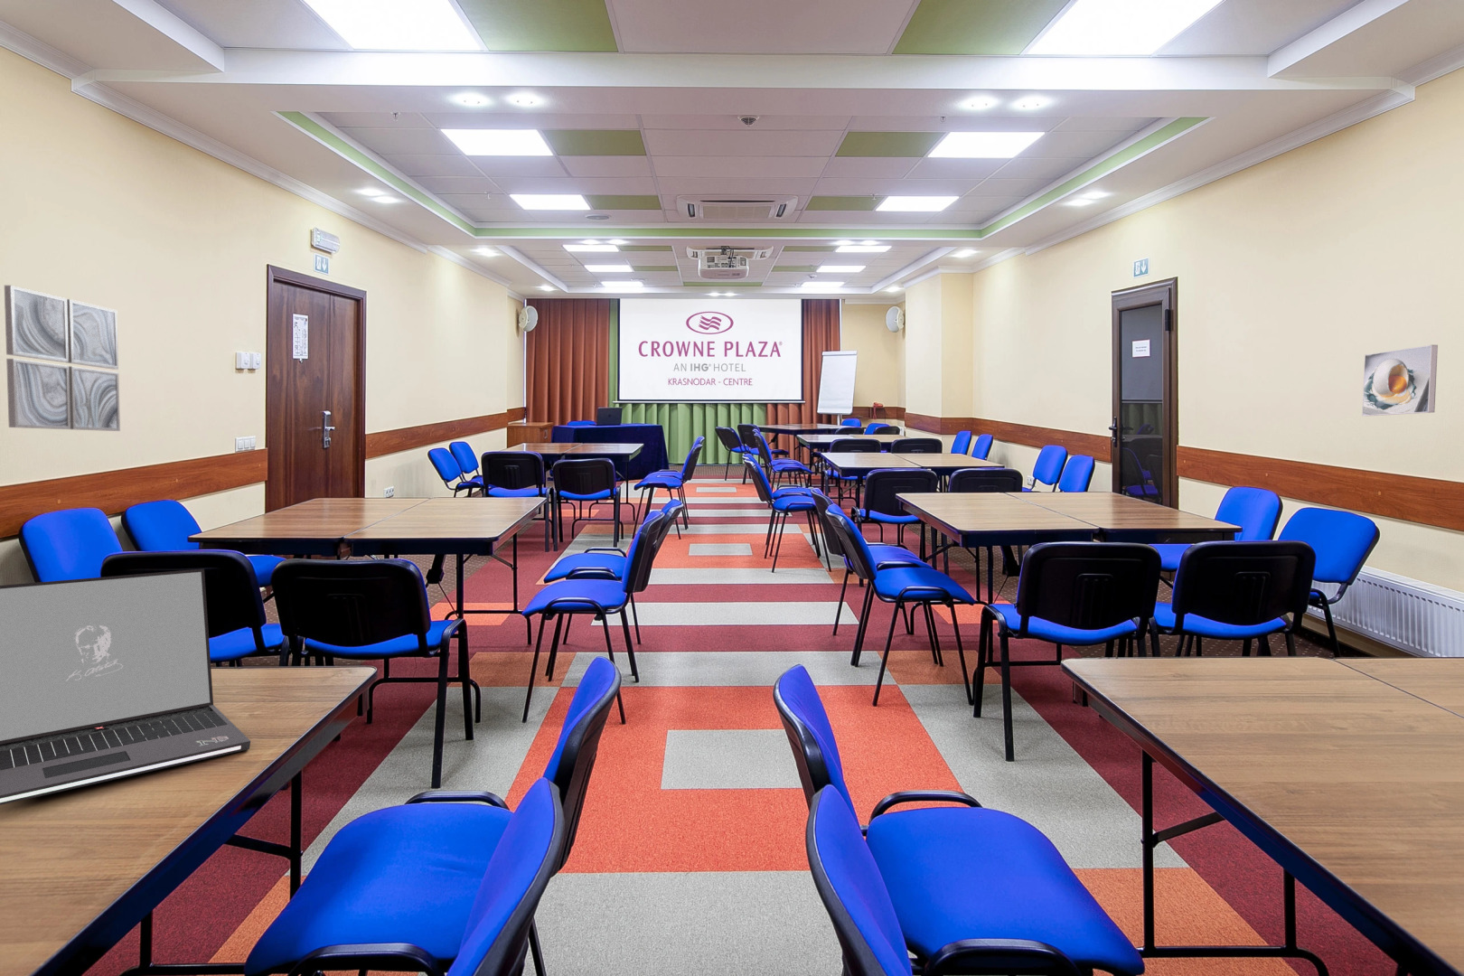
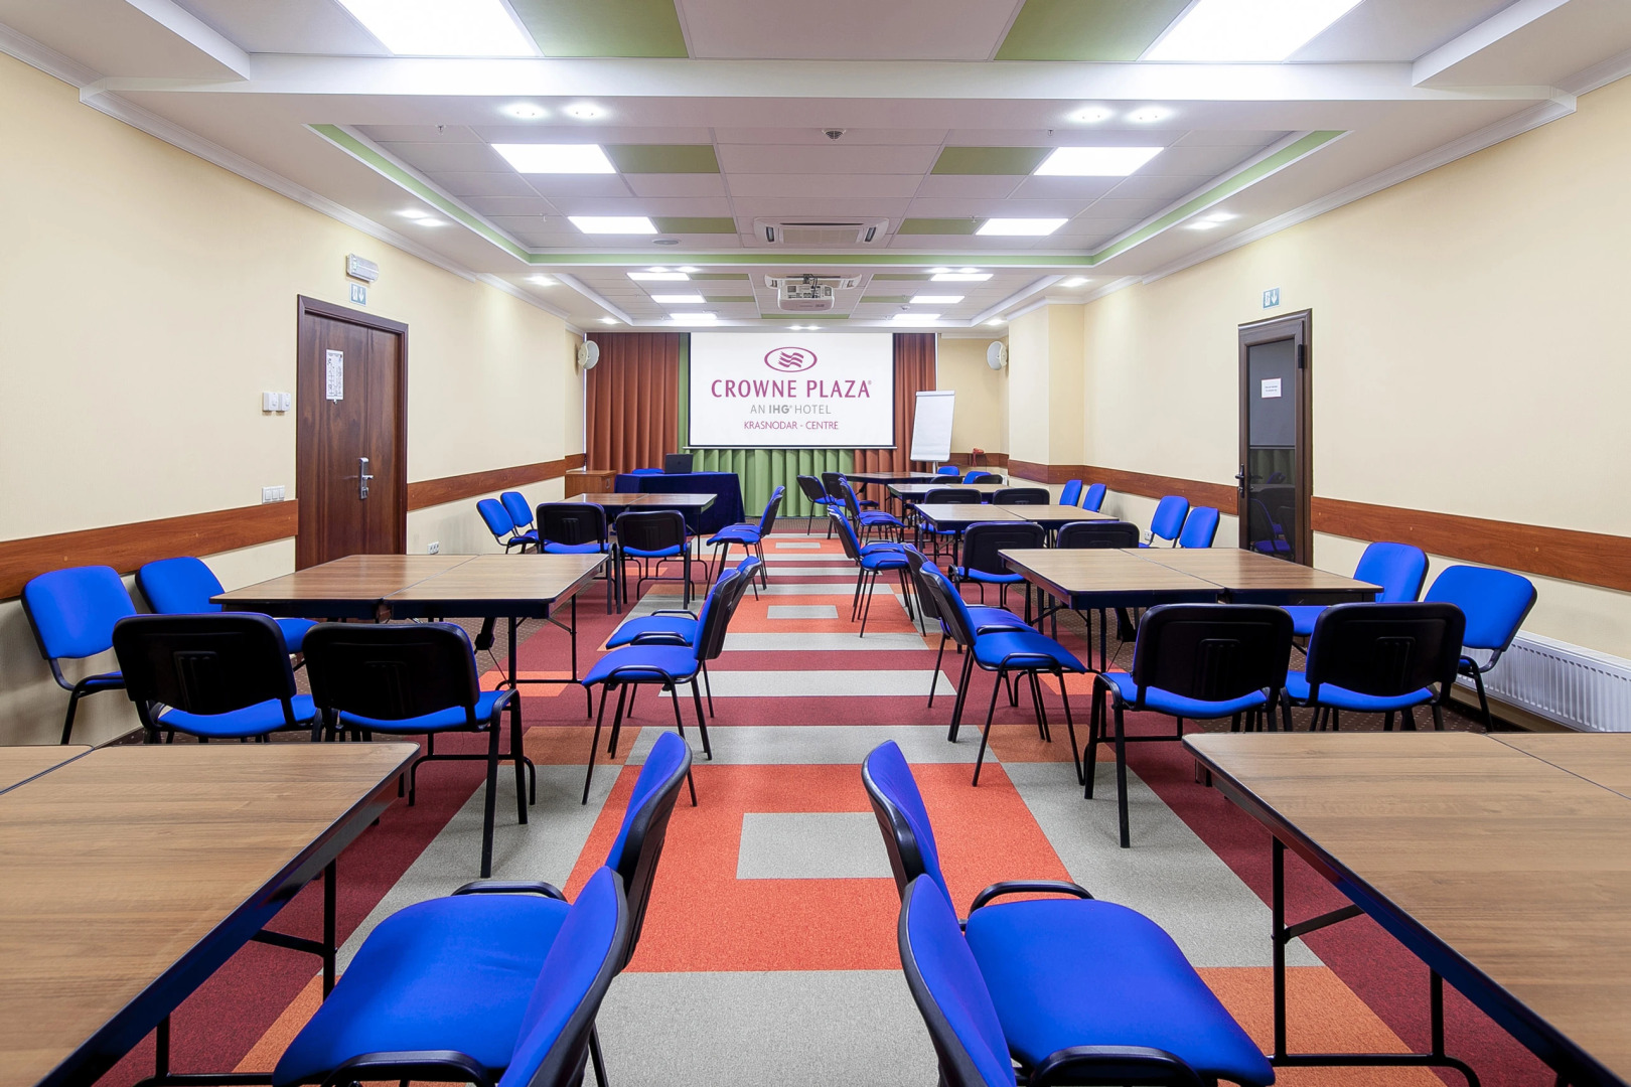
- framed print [1361,344,1439,416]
- laptop [0,569,252,806]
- wall art [3,284,121,432]
